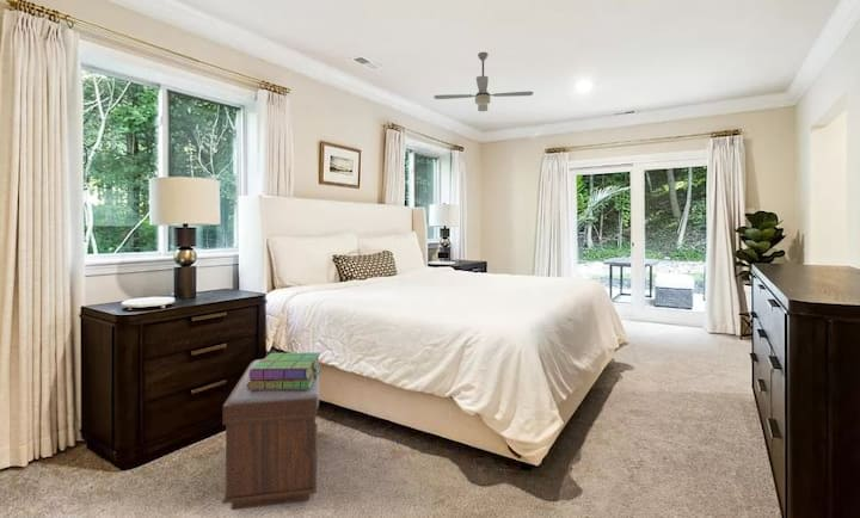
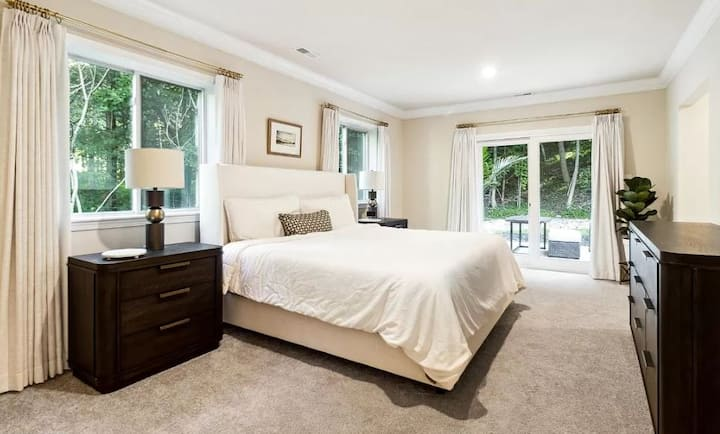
- stack of books [247,351,322,390]
- ceiling fan [432,51,534,112]
- bench [221,358,320,511]
